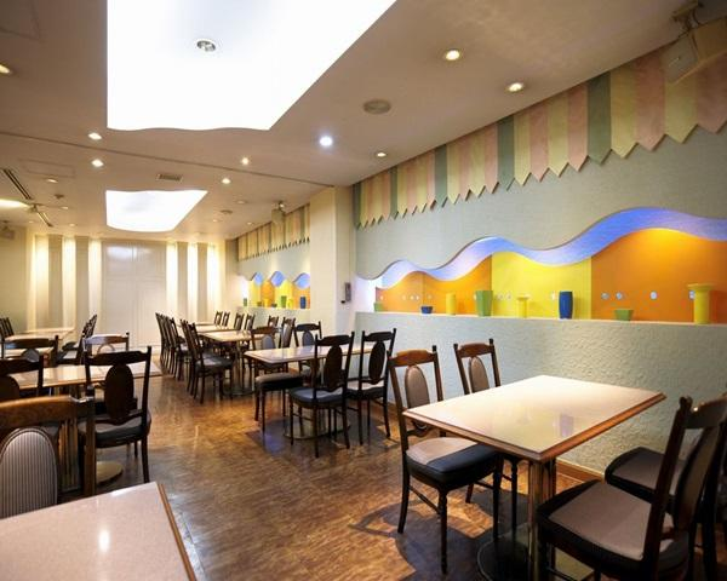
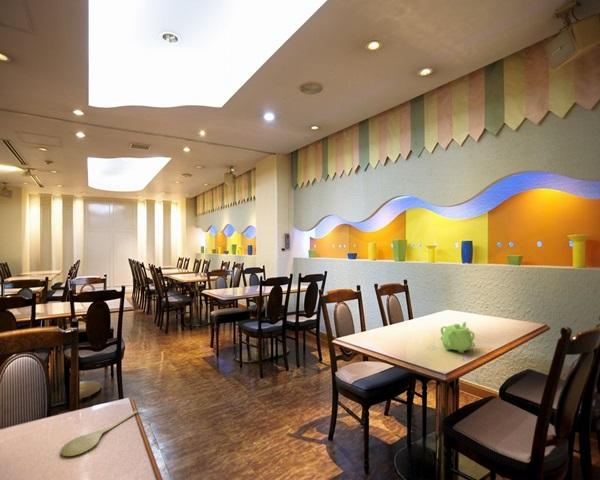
+ teapot [440,321,476,354]
+ spoon [60,410,139,457]
